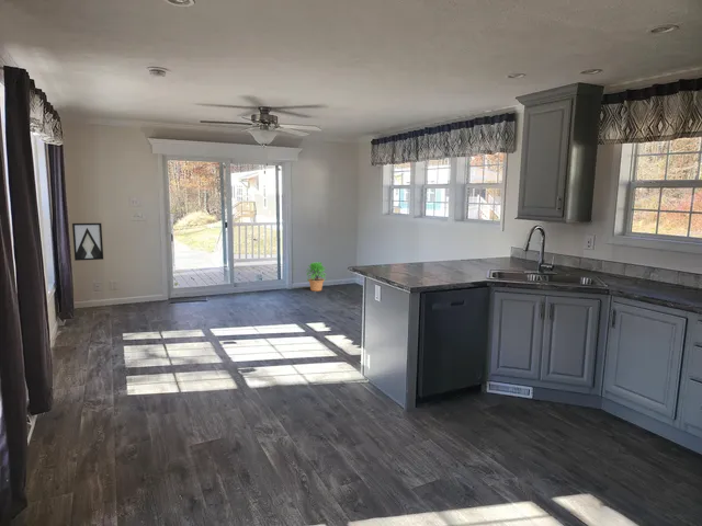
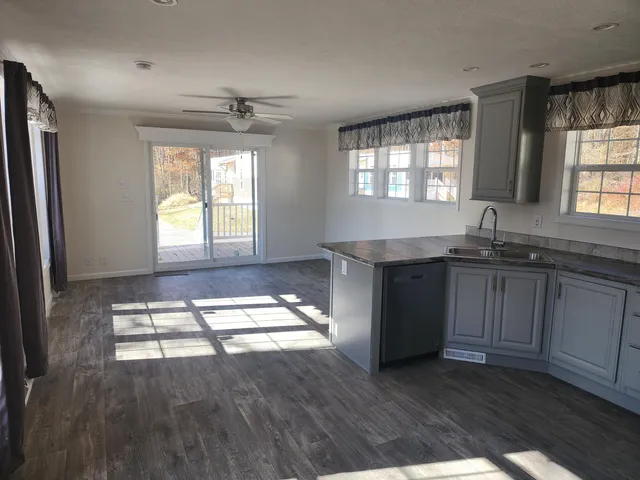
- potted plant [304,261,328,293]
- wall art [71,222,104,262]
